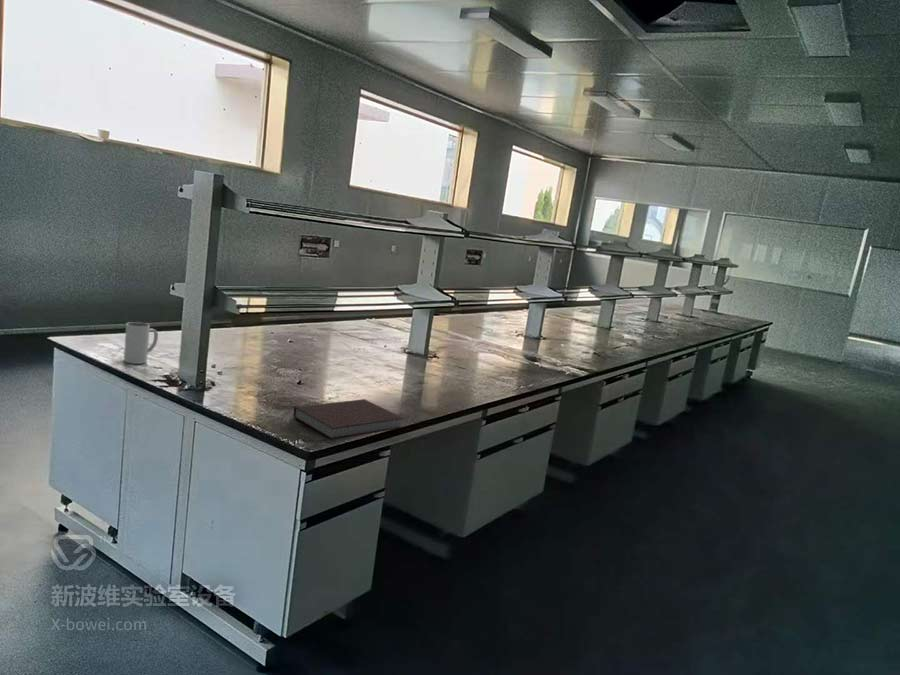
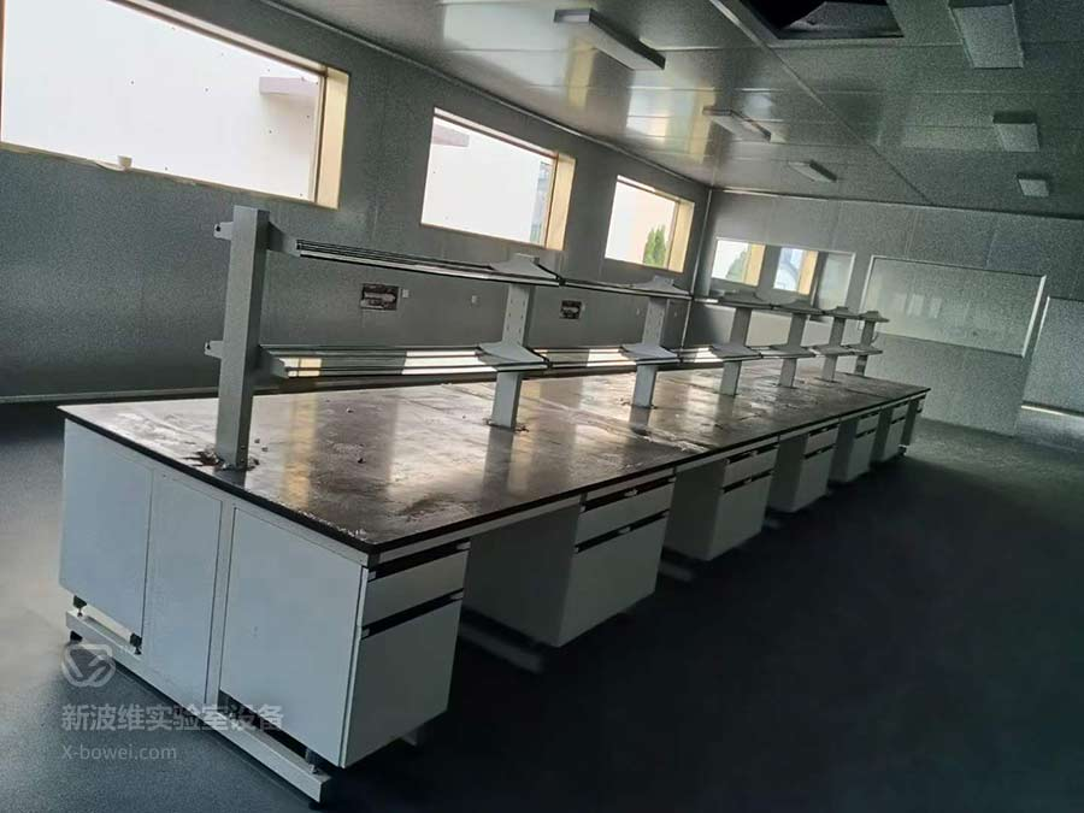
- notebook [293,398,405,440]
- mug [123,321,159,365]
